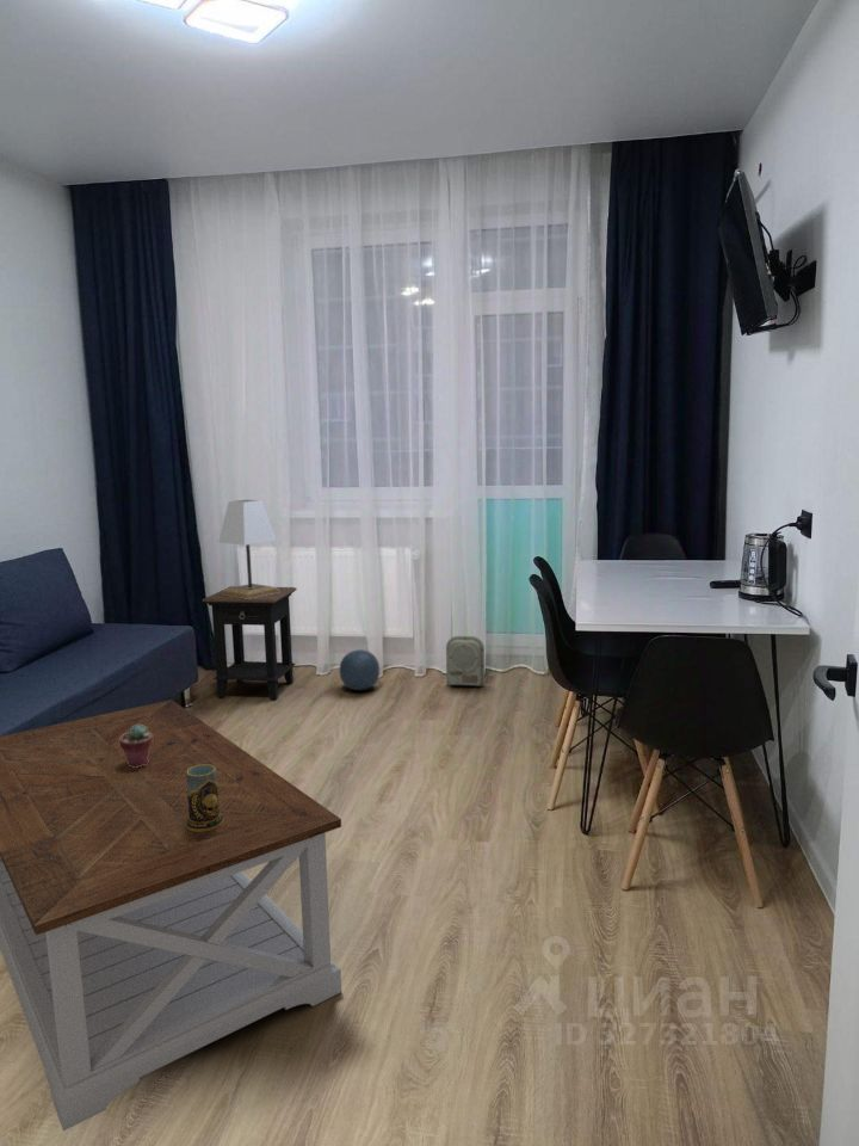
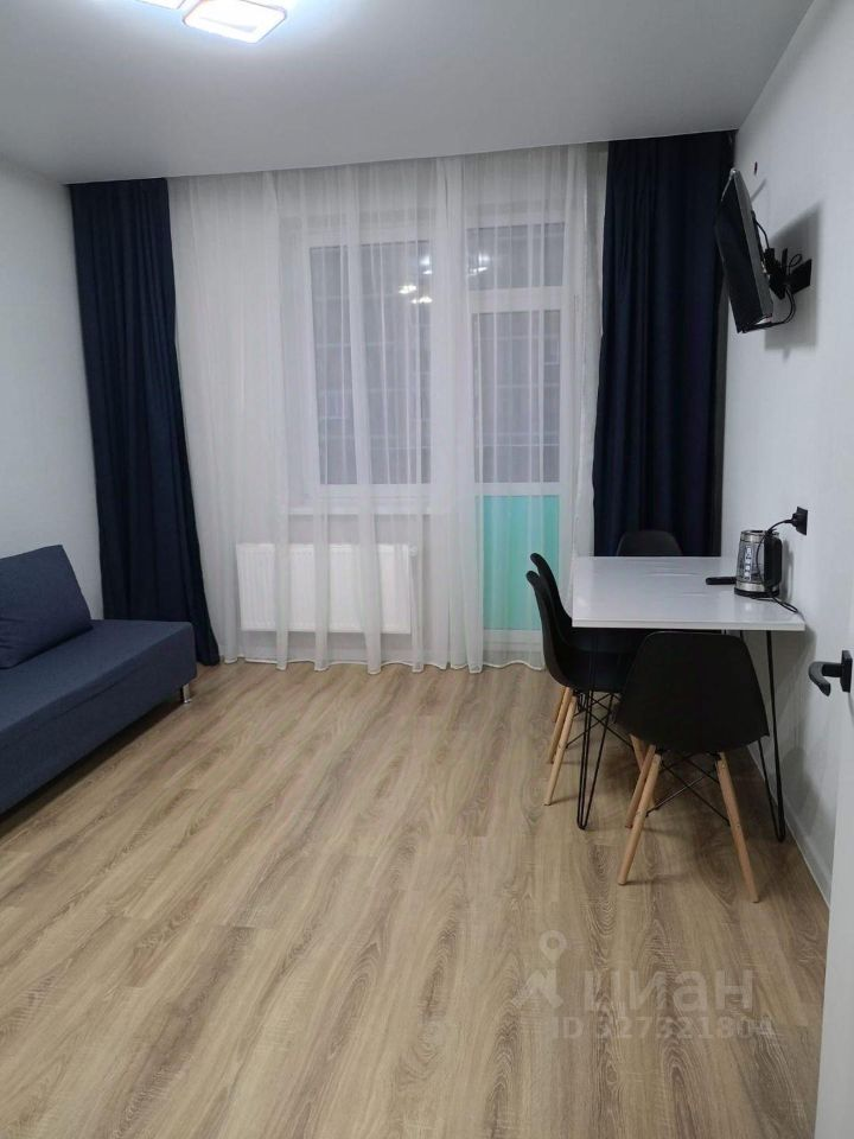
- coffee table [0,698,342,1132]
- lamp [217,499,279,599]
- radio receiver [445,635,486,688]
- mug [186,764,223,832]
- potted succulent [120,725,153,768]
- ball [339,648,381,691]
- side table [202,585,298,701]
